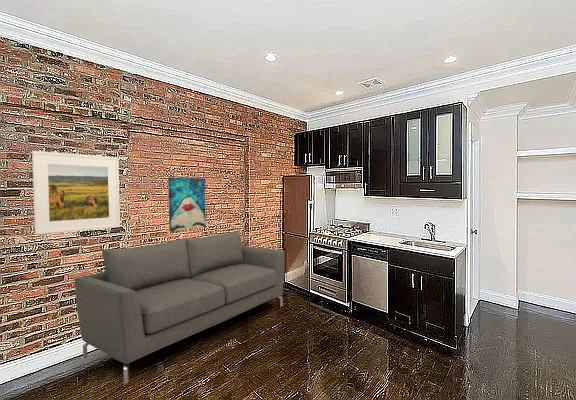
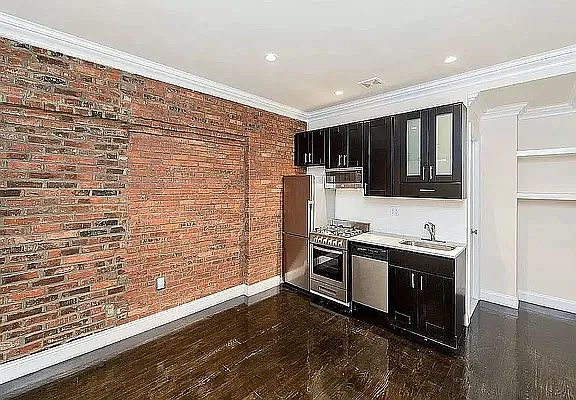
- sofa [74,230,285,385]
- wall art [167,176,207,232]
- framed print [31,150,121,236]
